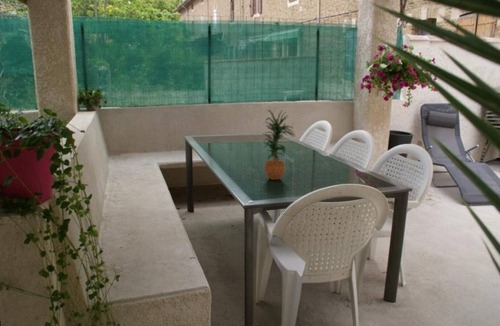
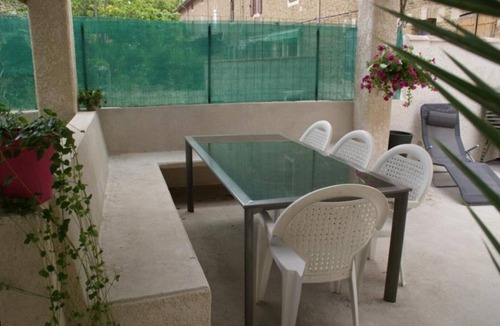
- potted plant [261,109,296,181]
